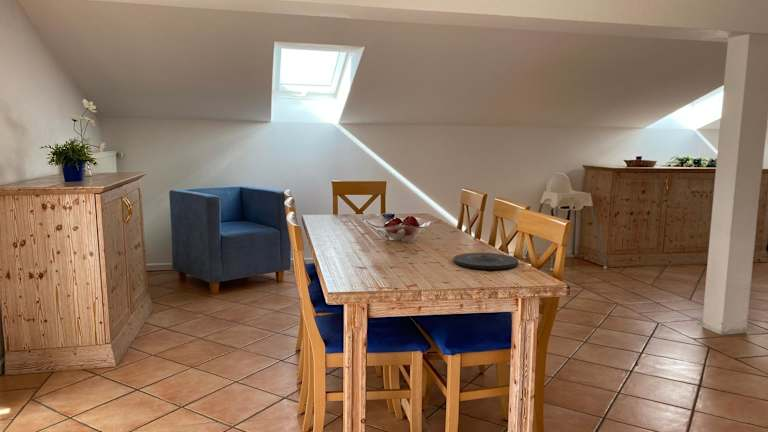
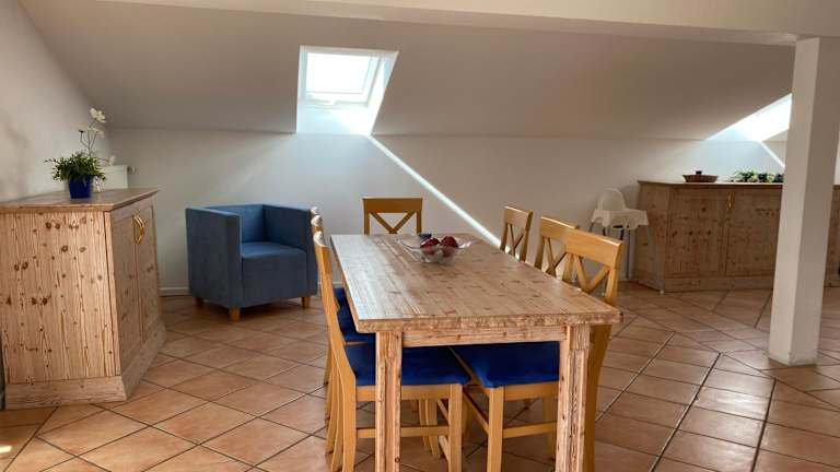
- plate [452,252,519,270]
